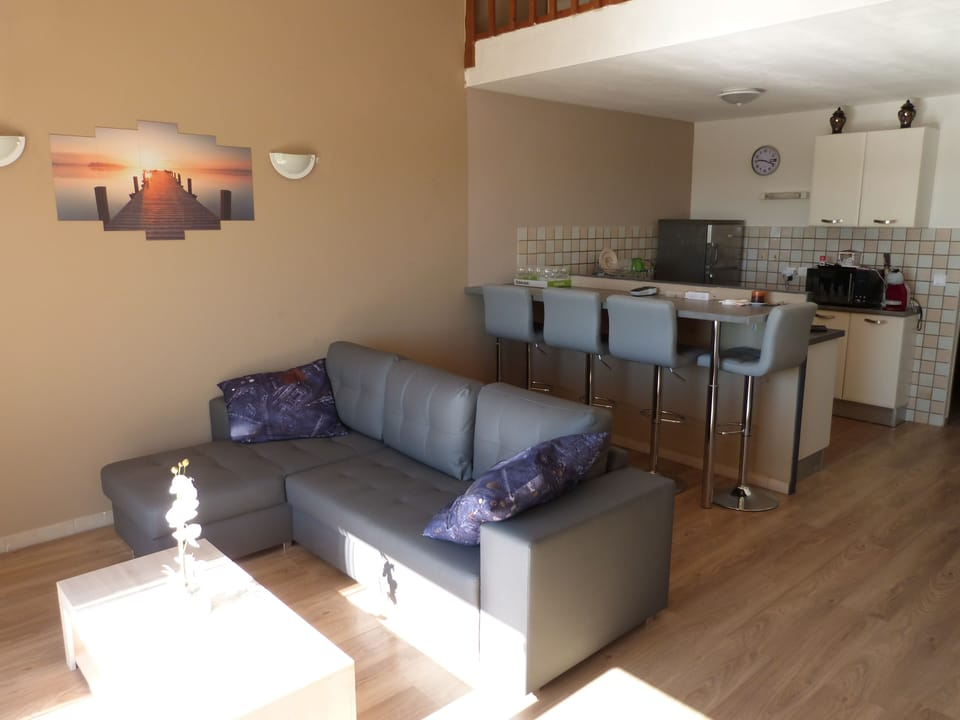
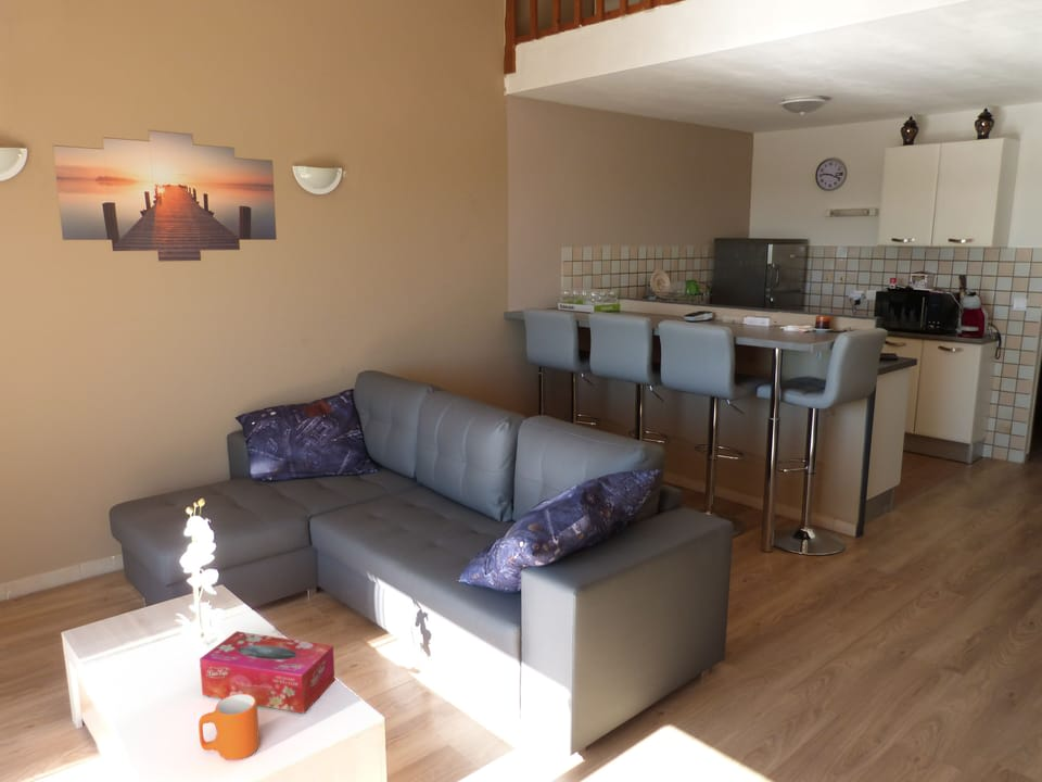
+ mug [198,694,260,761]
+ tissue box [199,630,335,715]
